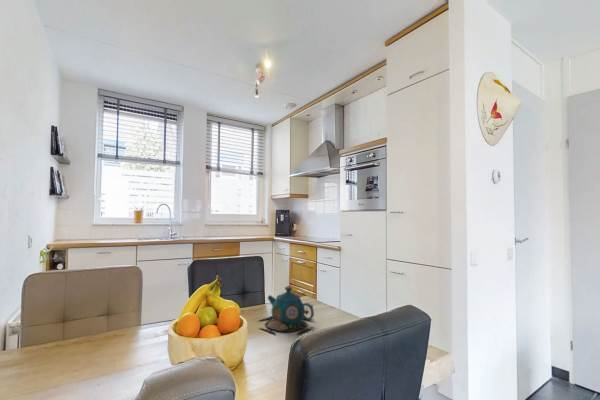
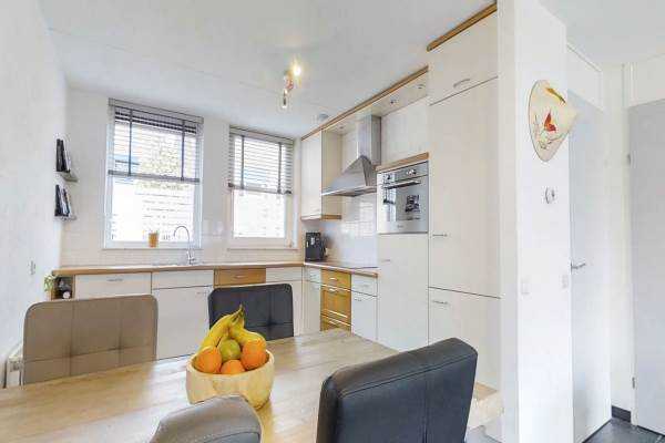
- teapot [257,285,315,336]
